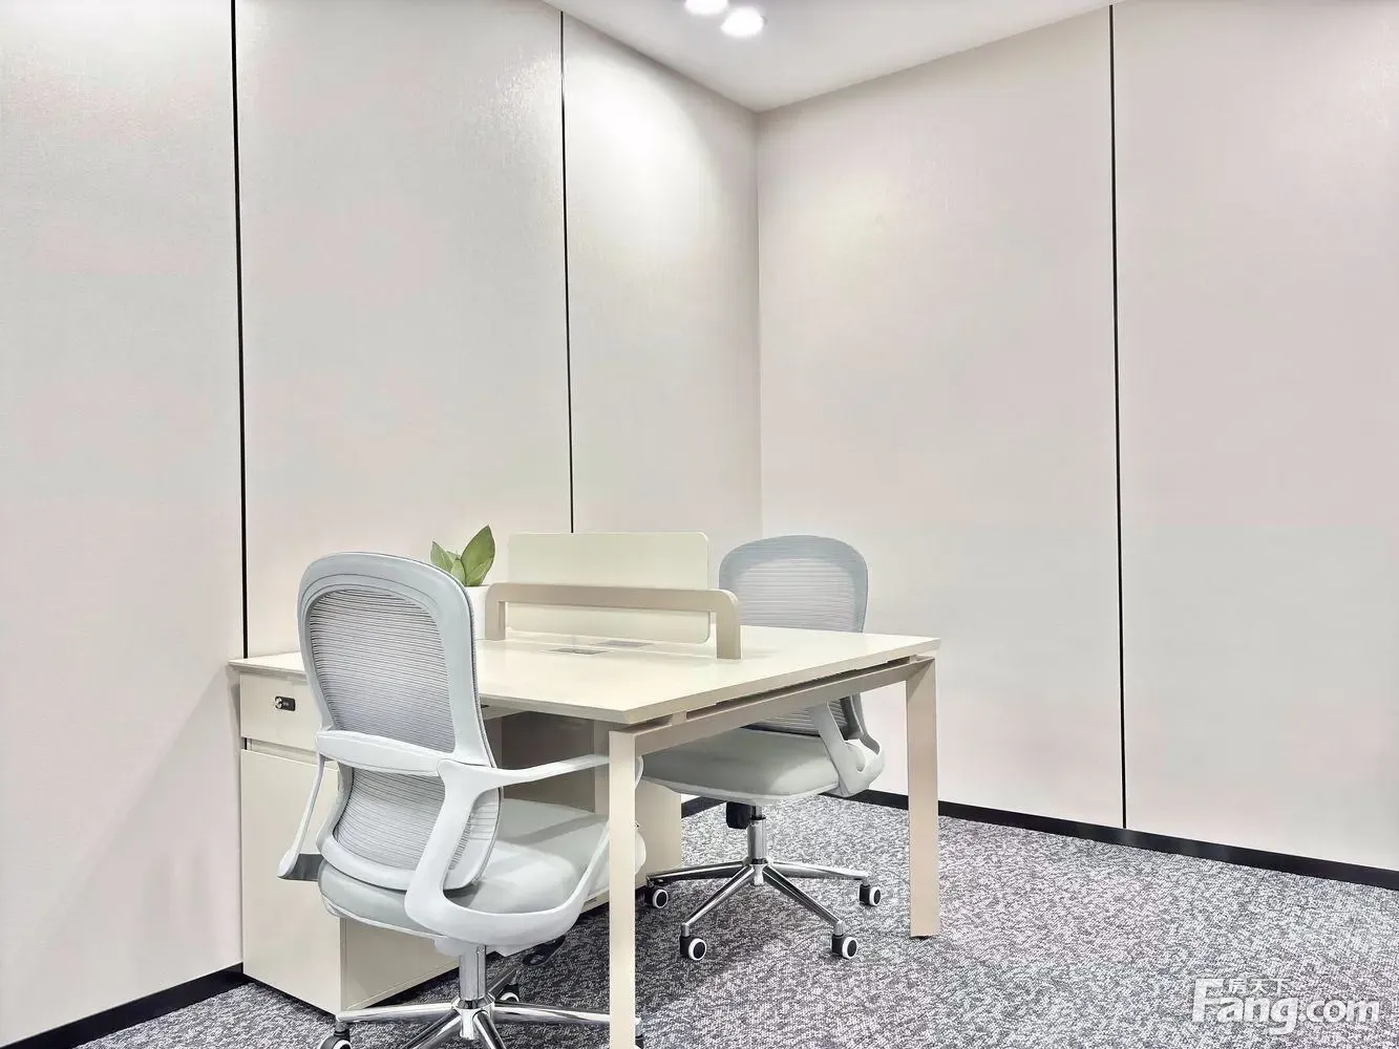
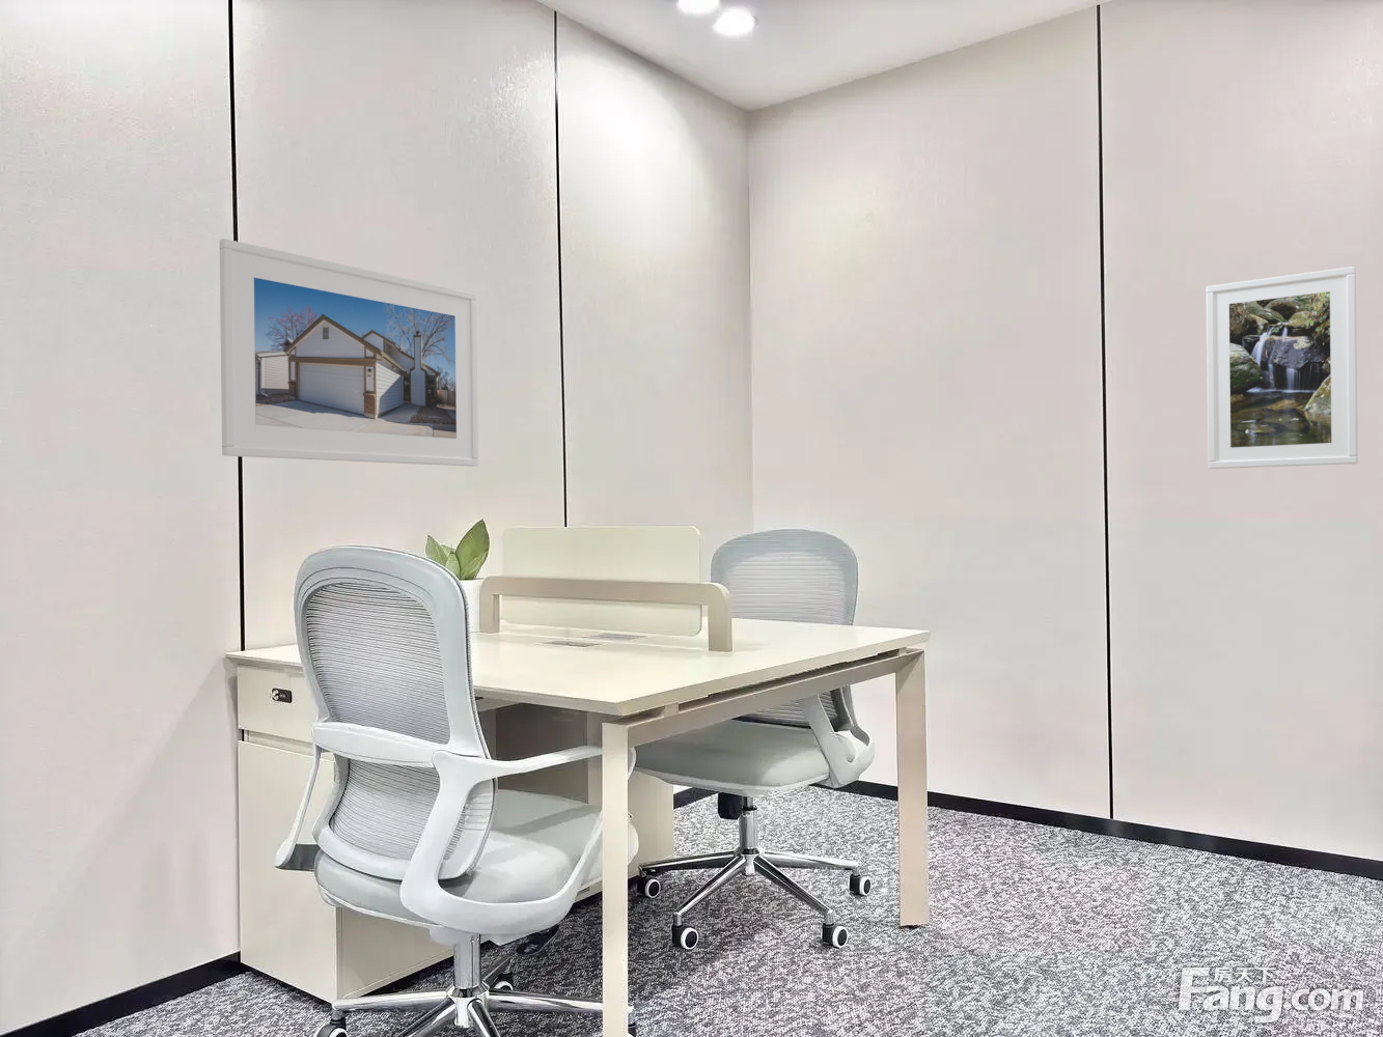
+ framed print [219,237,480,467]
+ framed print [1205,266,1359,469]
